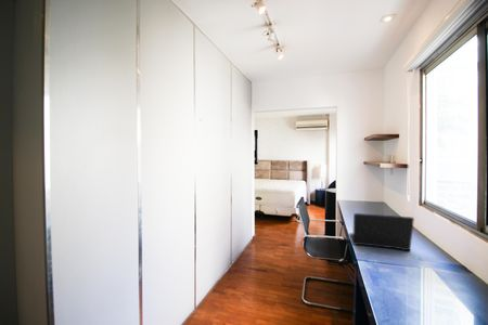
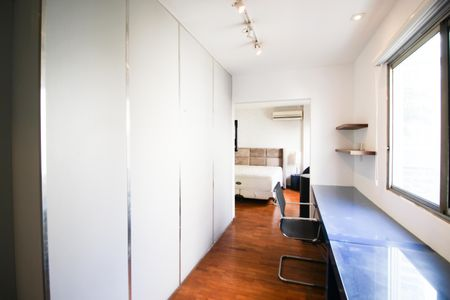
- laptop [348,212,415,251]
